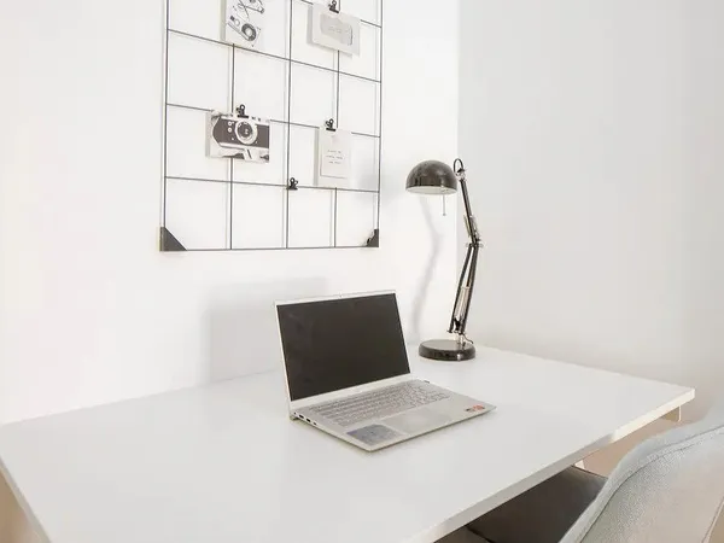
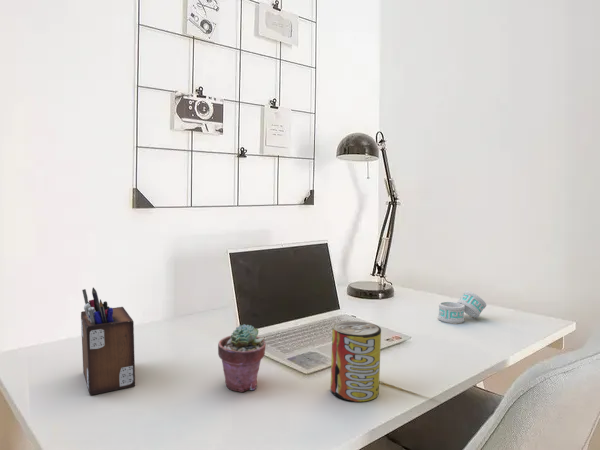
+ beverage can [330,320,382,403]
+ napkin ring [437,290,487,324]
+ desk organizer [80,287,136,396]
+ potted succulent [217,323,267,393]
